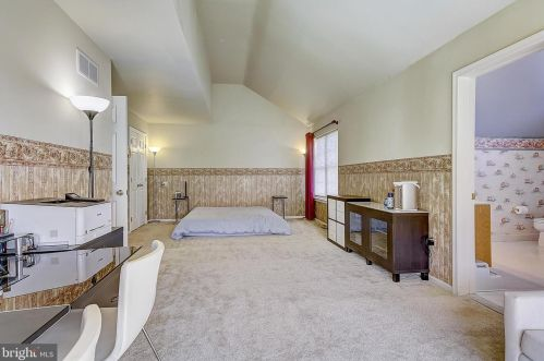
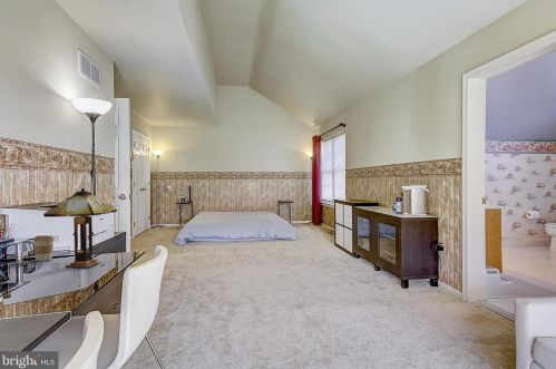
+ coffee cup [32,234,56,262]
+ table lamp [42,187,118,269]
